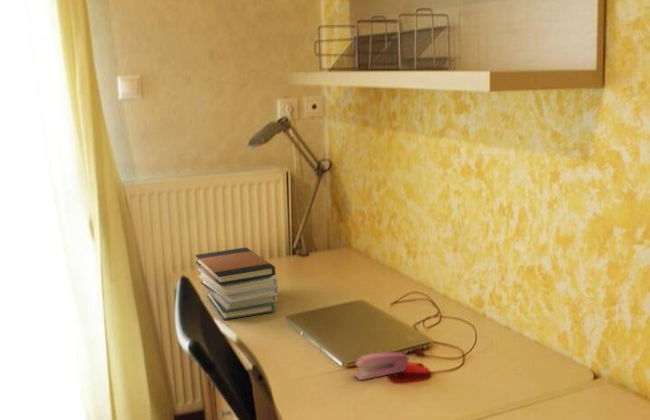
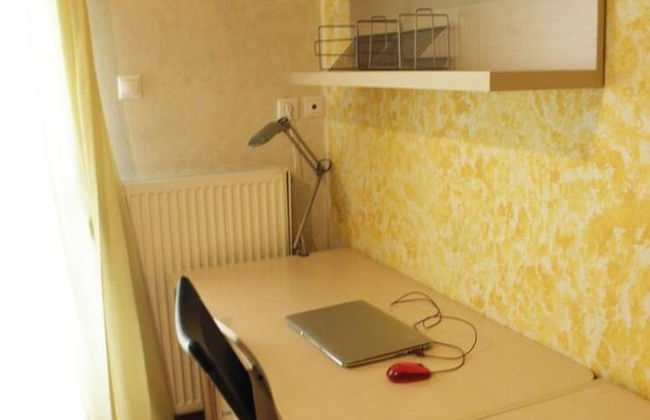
- book stack [194,246,280,321]
- stapler [354,351,410,381]
